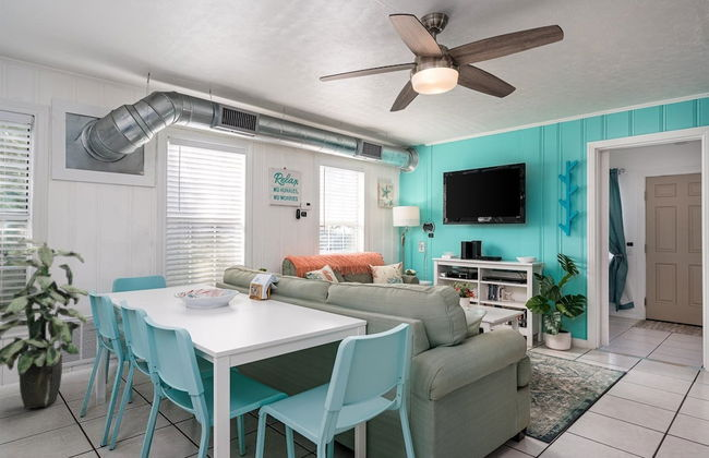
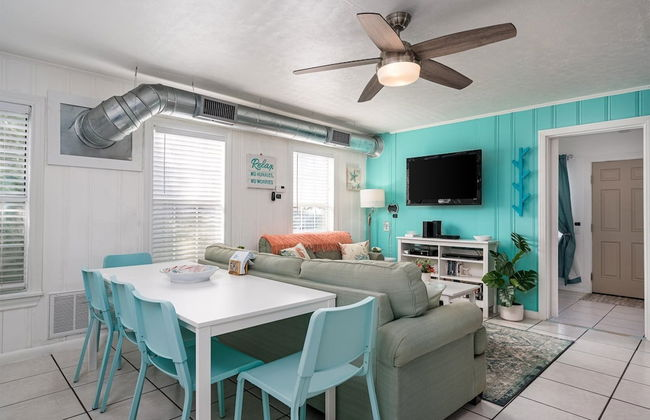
- indoor plant [0,238,89,410]
